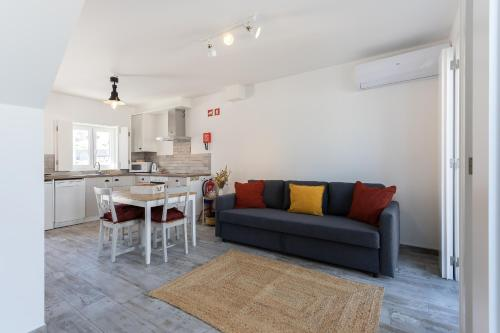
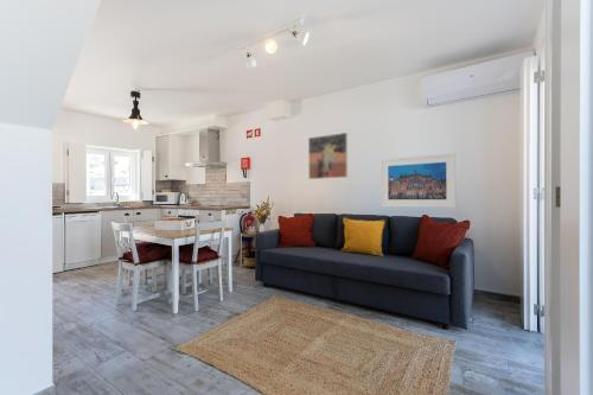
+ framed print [380,152,457,209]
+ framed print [307,132,349,180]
